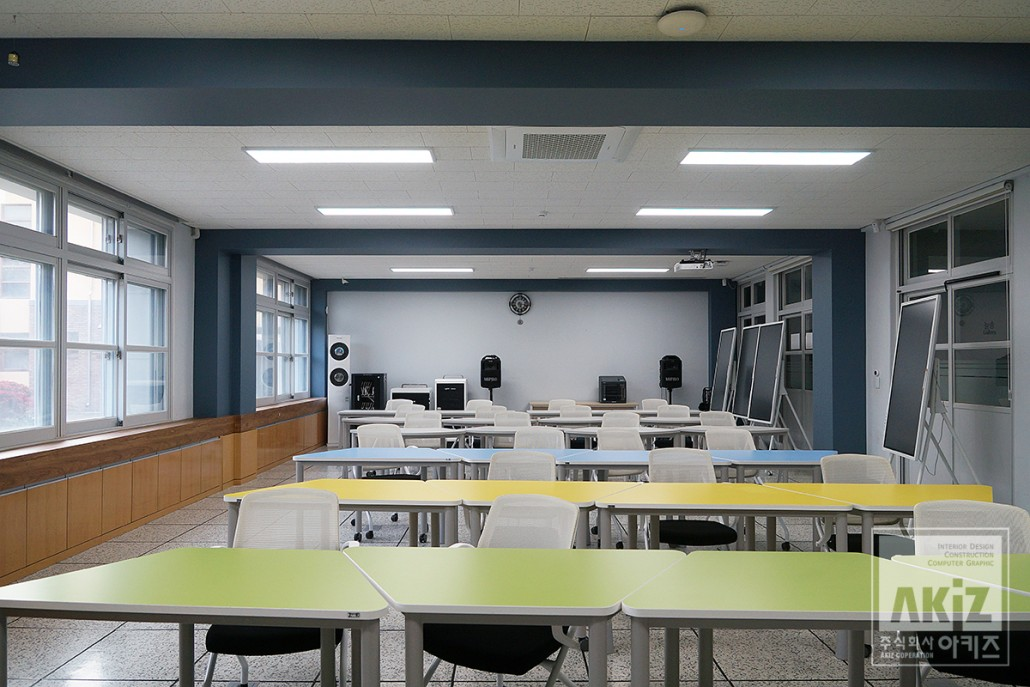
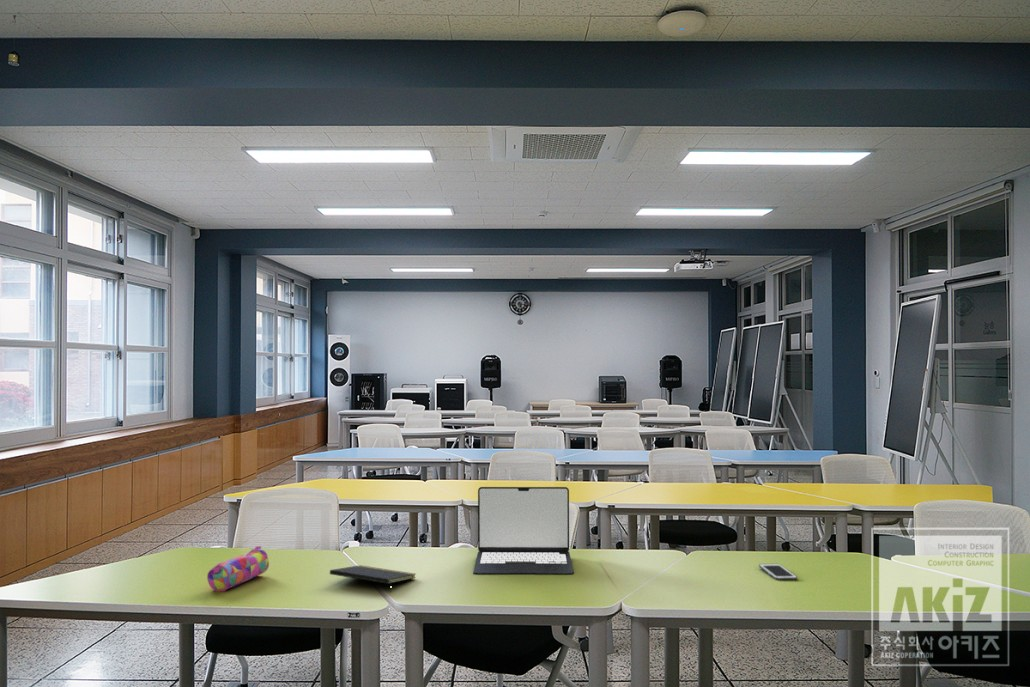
+ cell phone [758,563,798,581]
+ pencil case [206,545,270,592]
+ notepad [329,564,417,593]
+ laptop [472,486,575,576]
